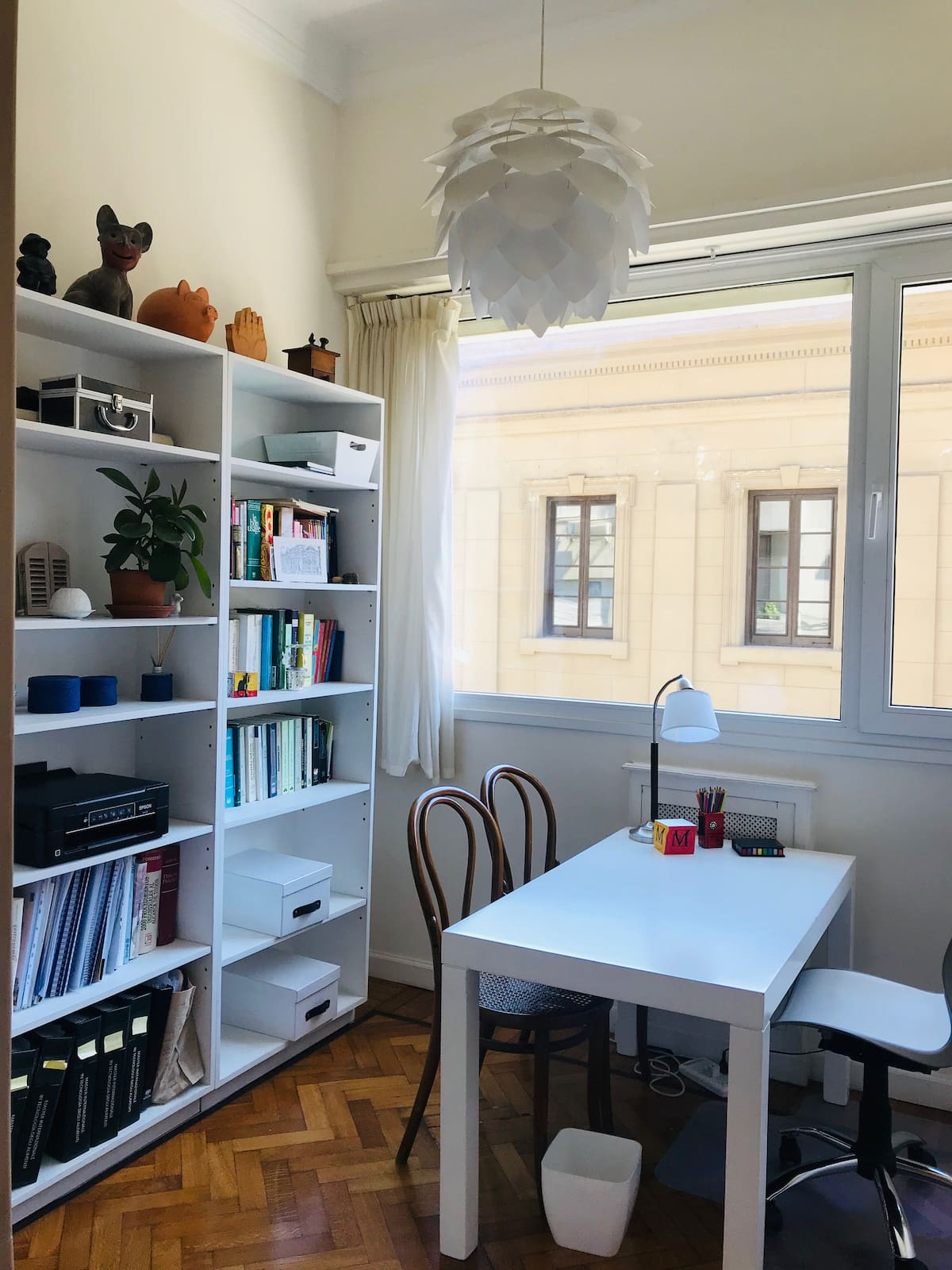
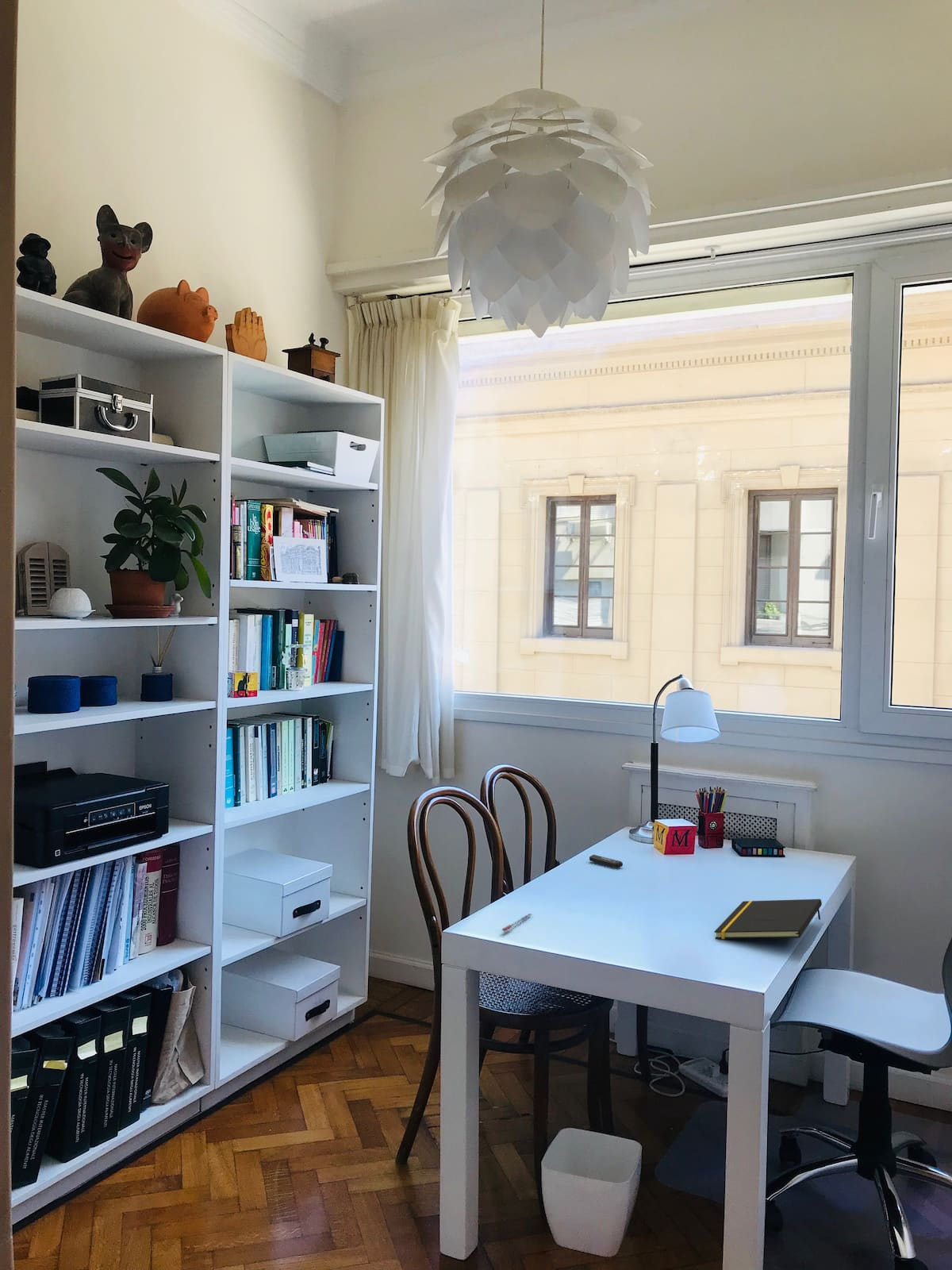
+ pen [501,913,532,932]
+ usb stick [589,854,624,868]
+ notepad [713,899,823,940]
